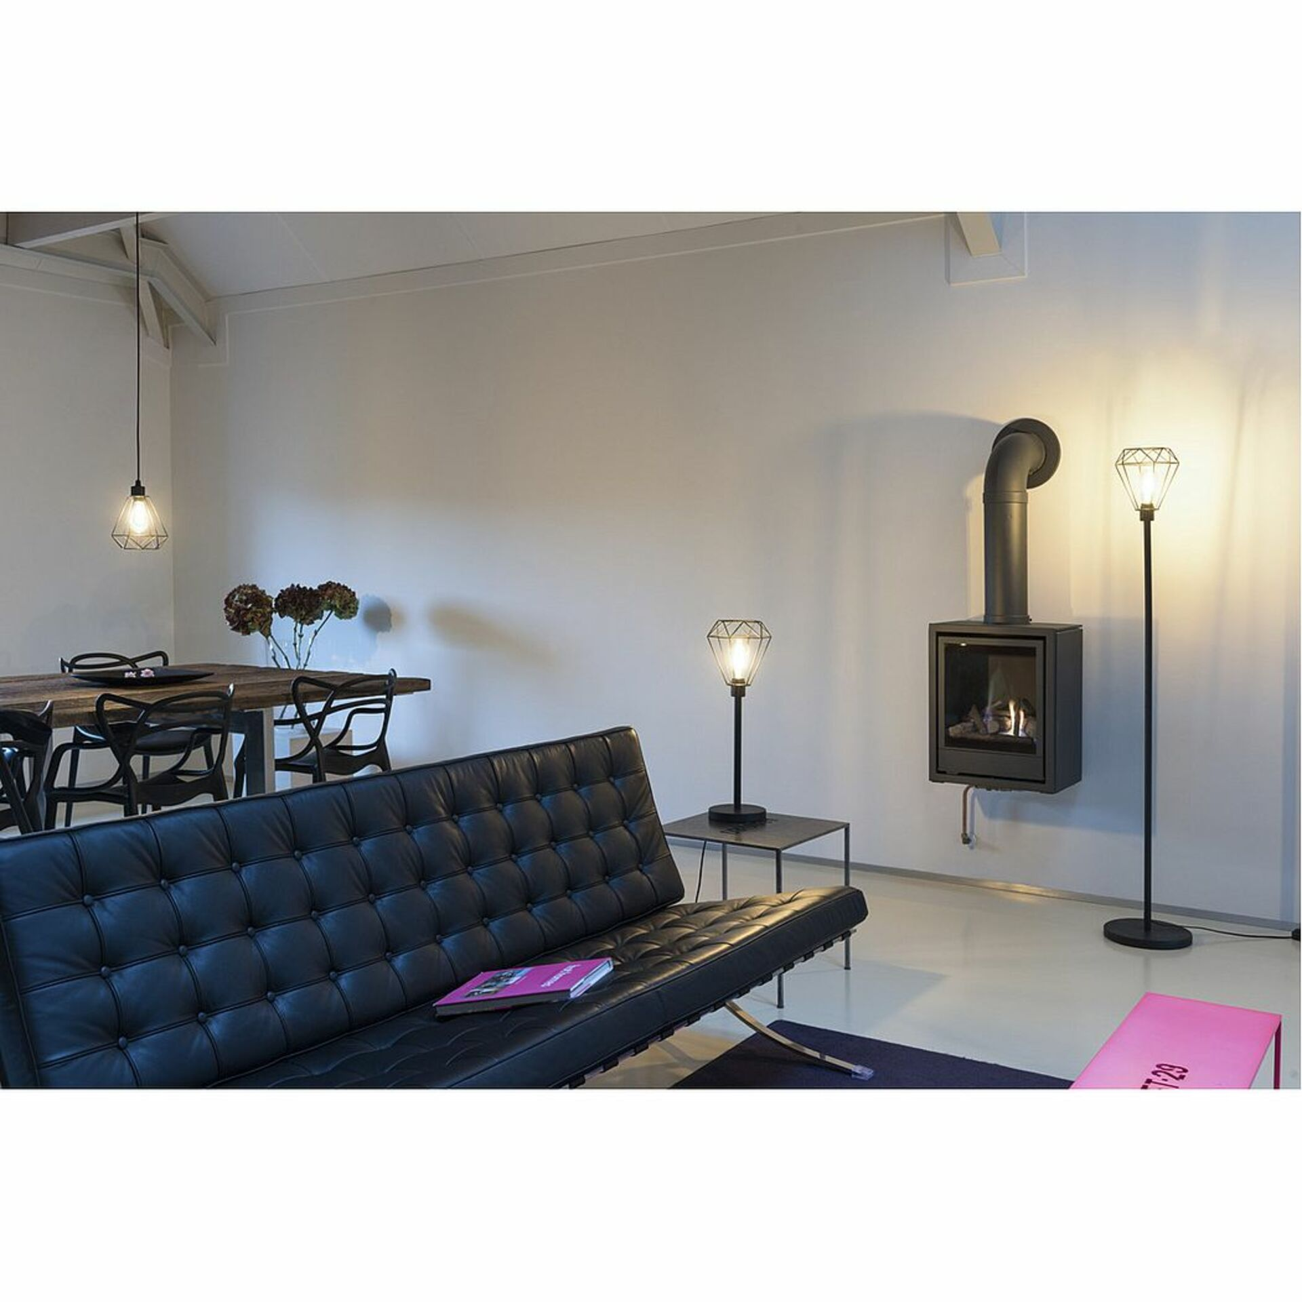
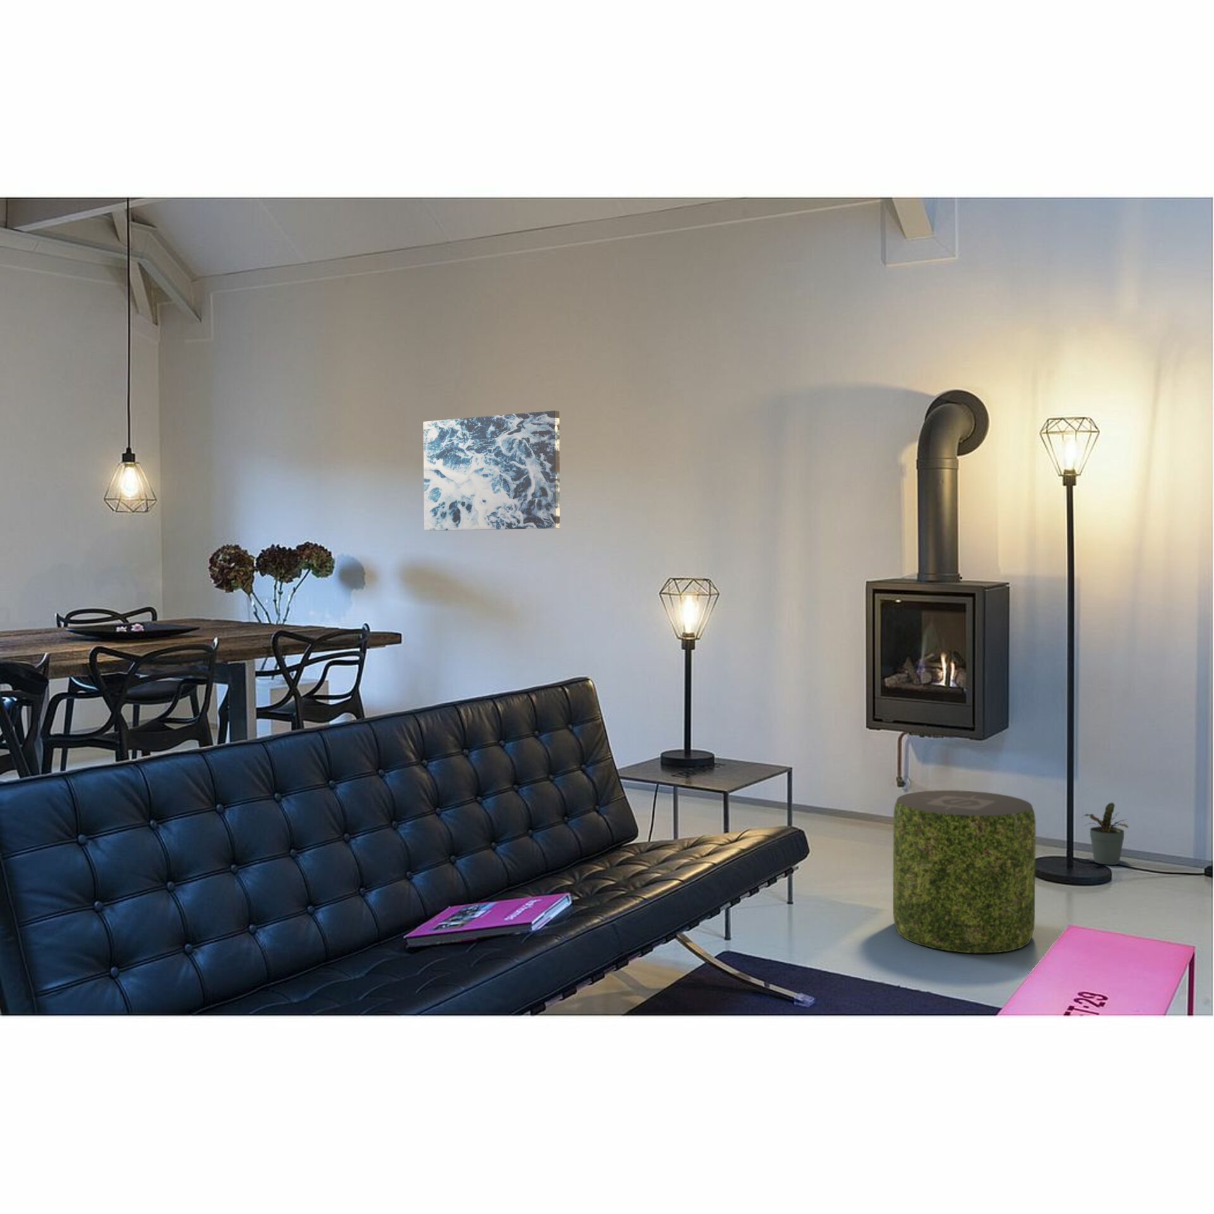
+ potted plant [1081,802,1130,866]
+ pouf [893,789,1036,954]
+ wall art [422,410,560,531]
